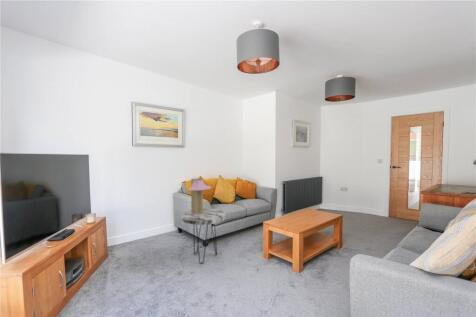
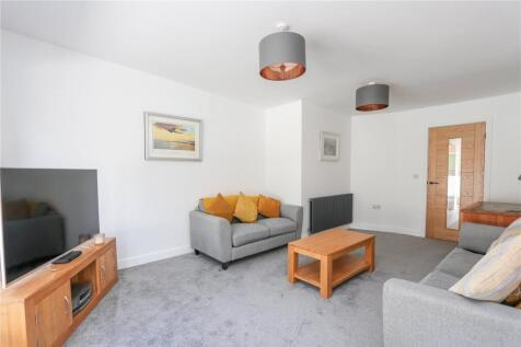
- table lamp [187,177,212,215]
- side table [181,208,227,265]
